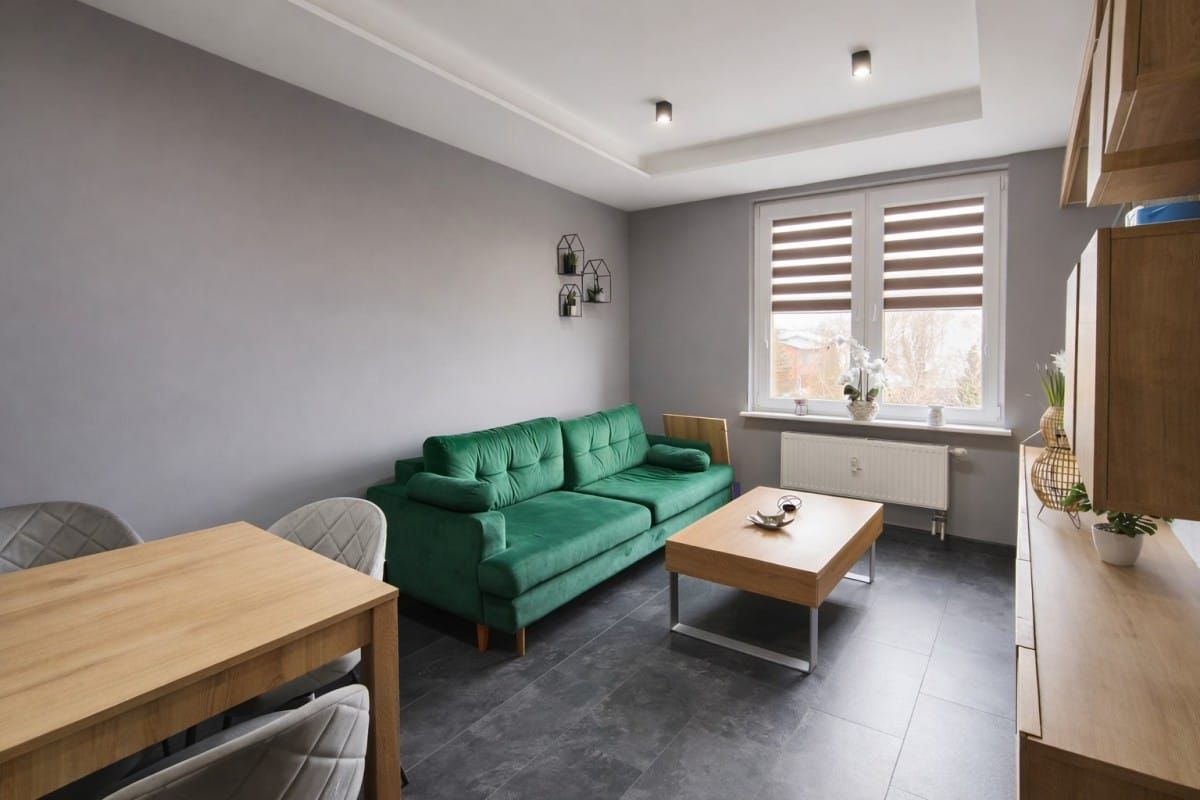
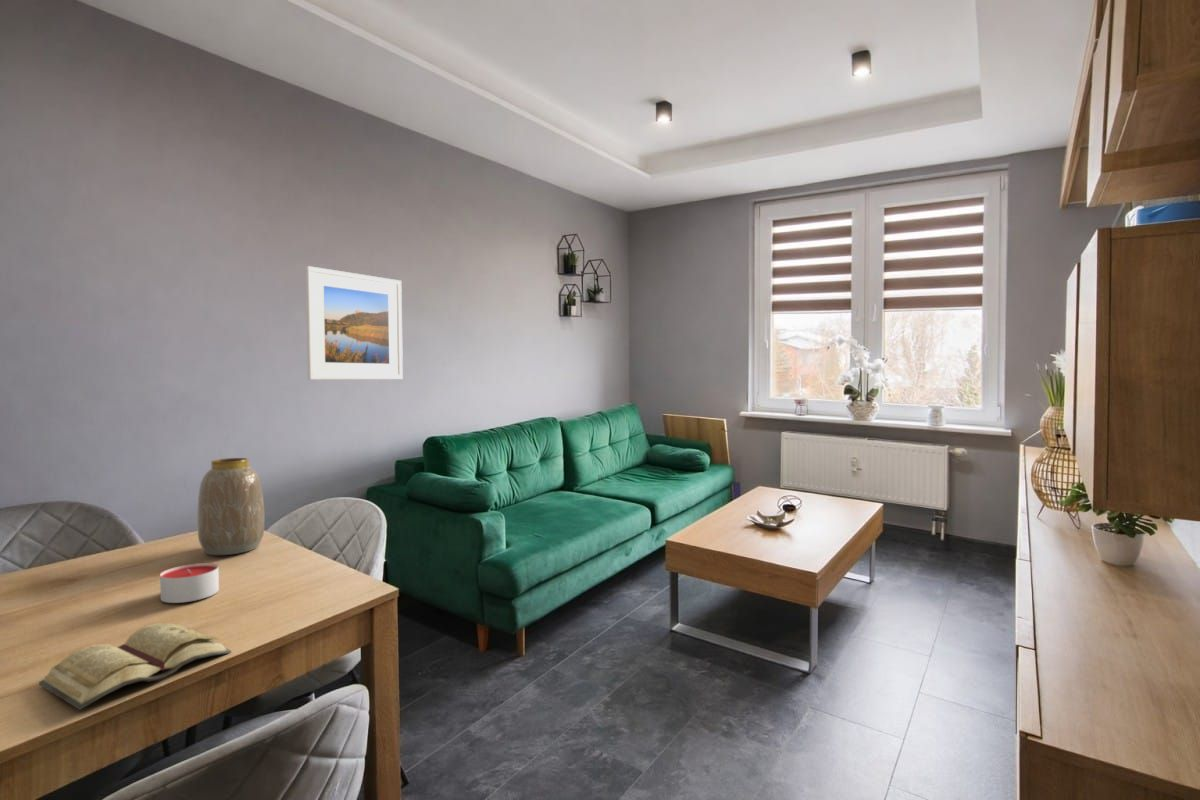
+ diary [38,622,232,711]
+ candle [159,562,220,604]
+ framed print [304,265,404,381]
+ vase [196,457,265,556]
